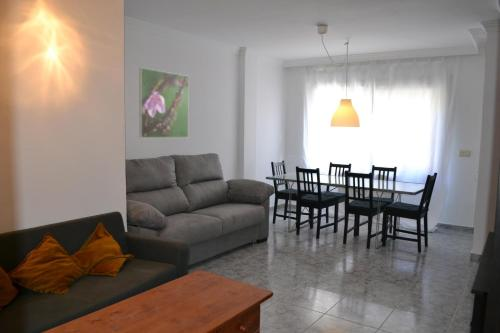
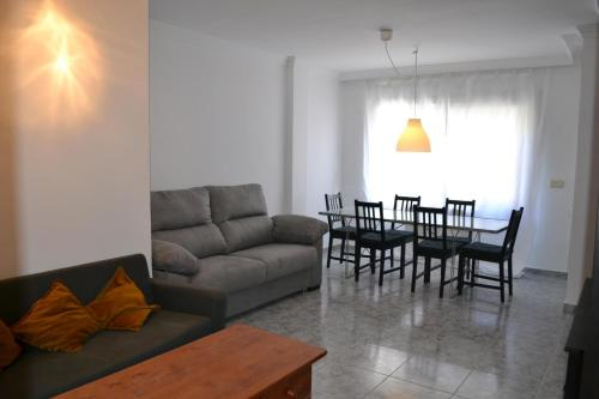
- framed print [138,67,190,139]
